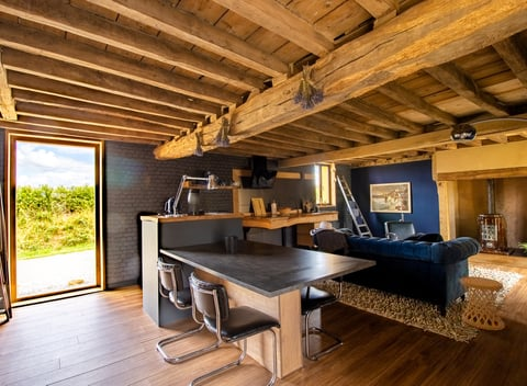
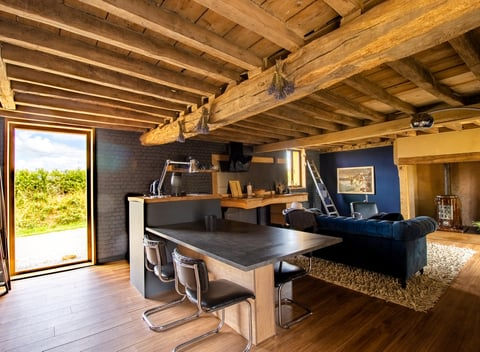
- side table [459,275,506,331]
